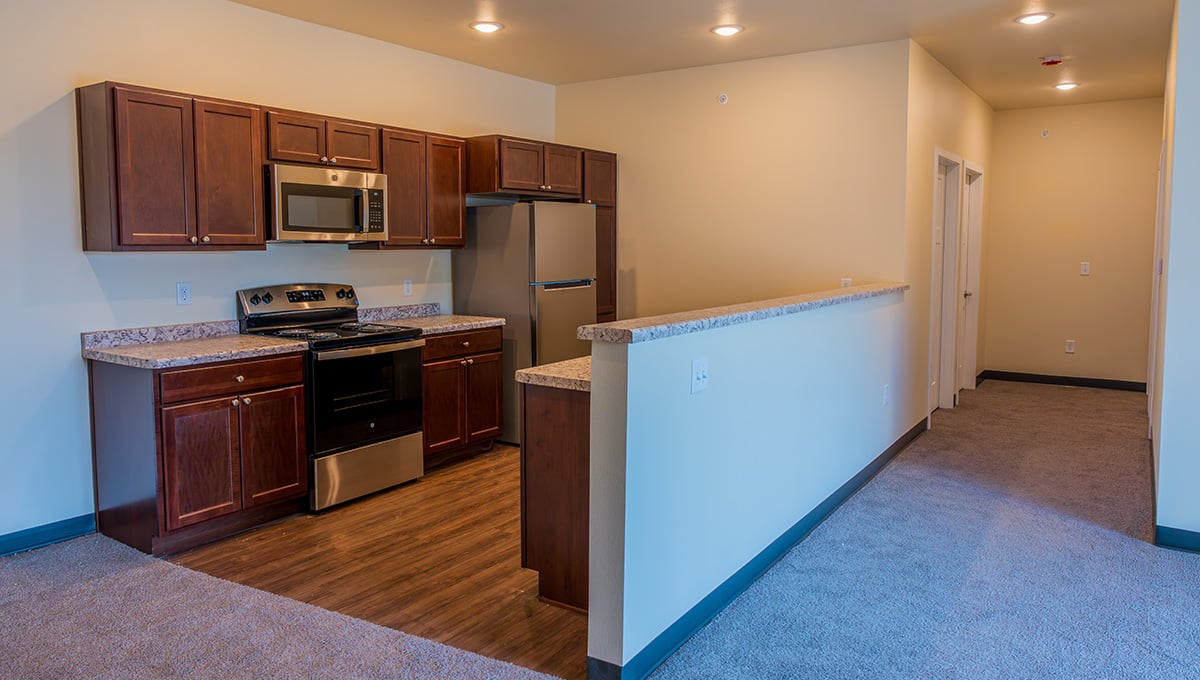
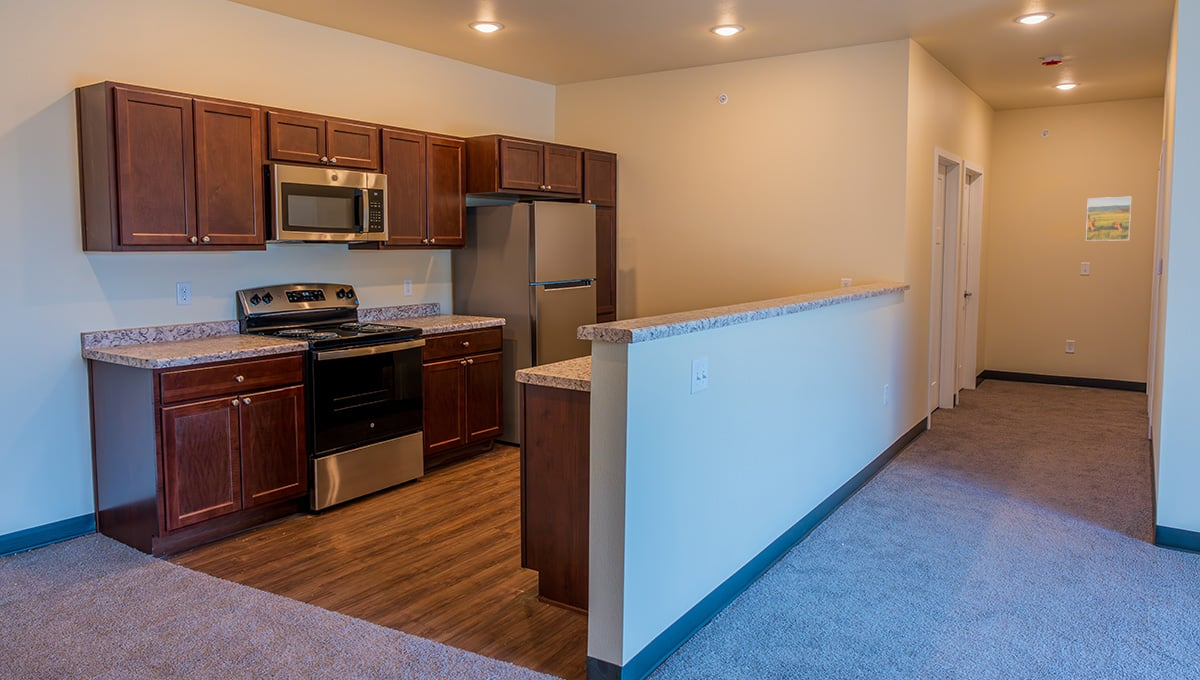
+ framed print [1085,196,1132,242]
